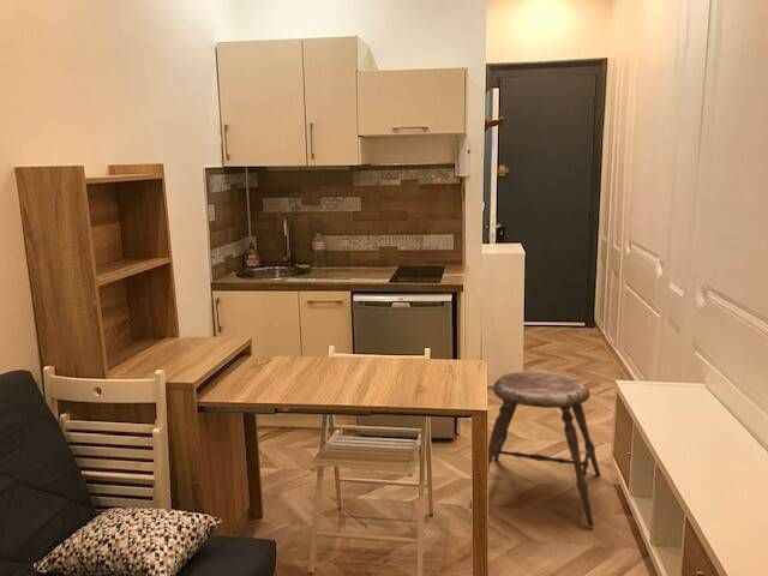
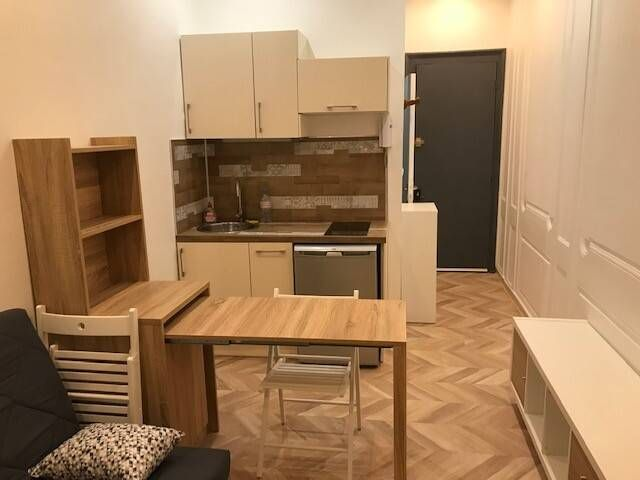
- stool [469,370,602,528]
